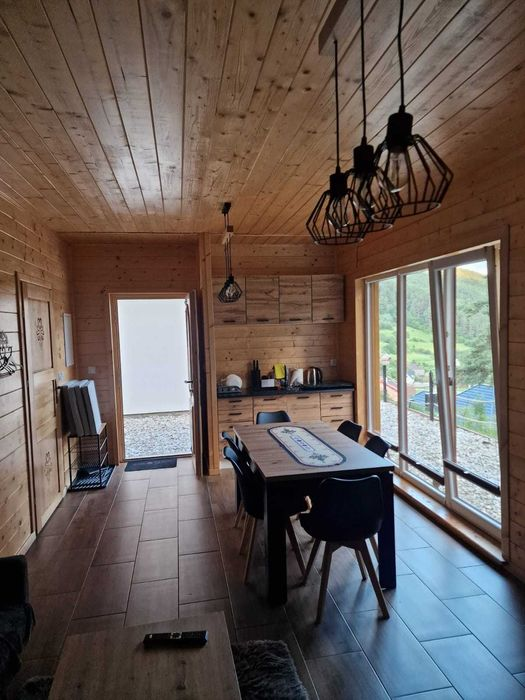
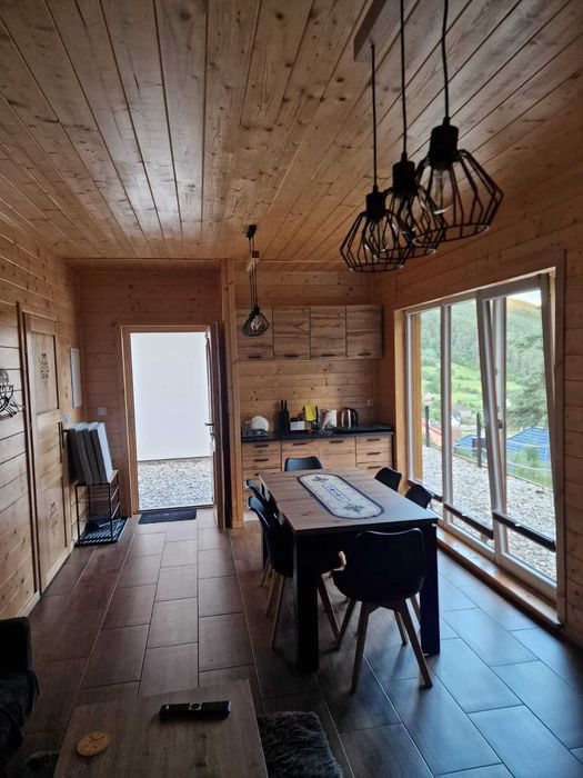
+ coaster [77,730,111,757]
